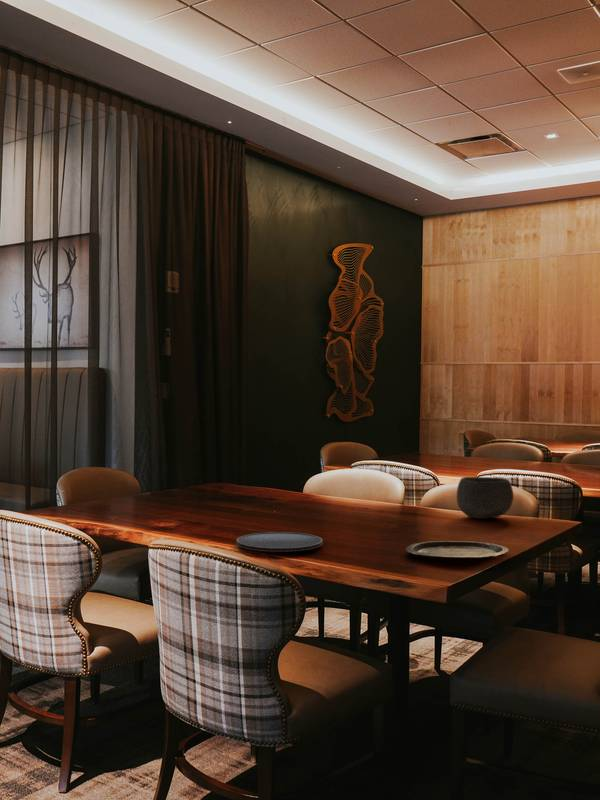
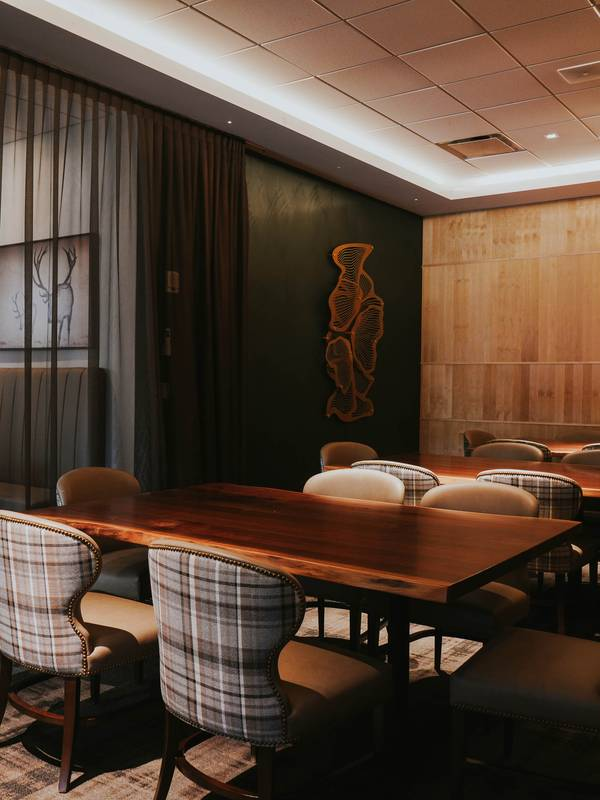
- plate [405,540,510,562]
- plate [236,531,323,553]
- bowl [456,476,514,520]
